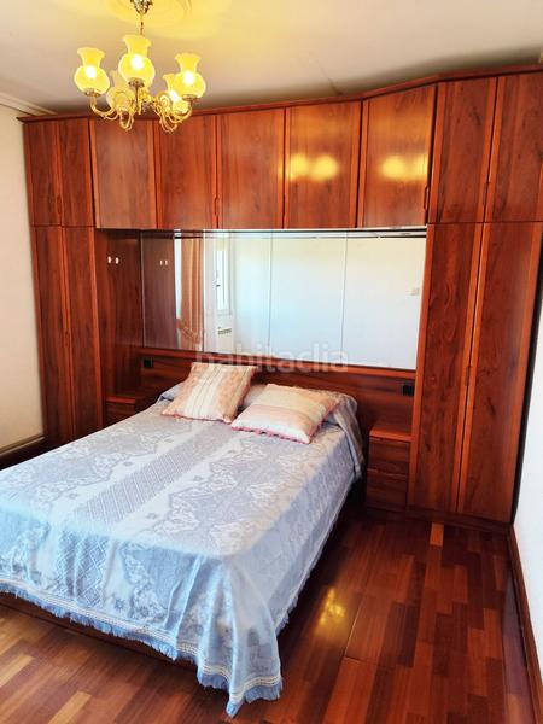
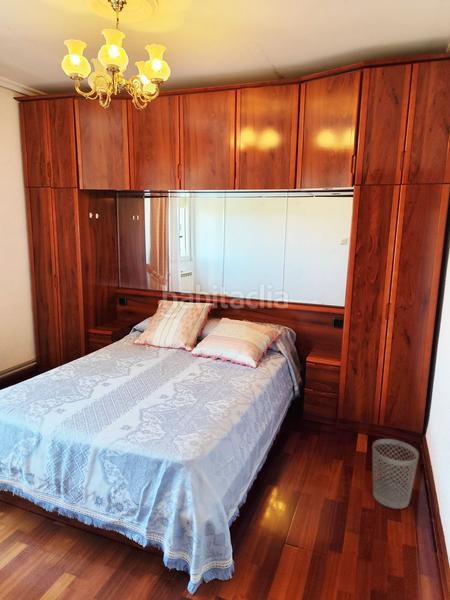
+ wastebasket [372,438,420,510]
